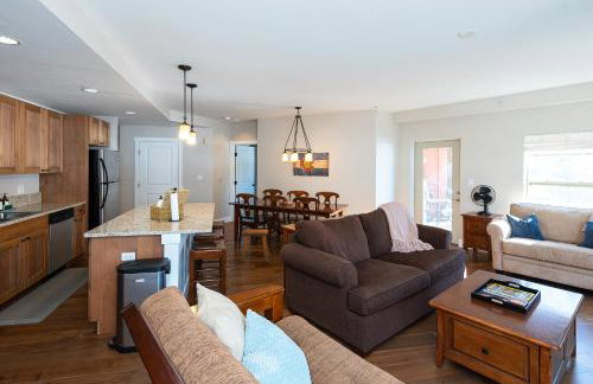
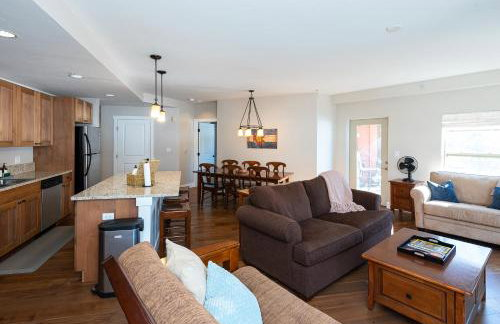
- stool [238,229,272,263]
